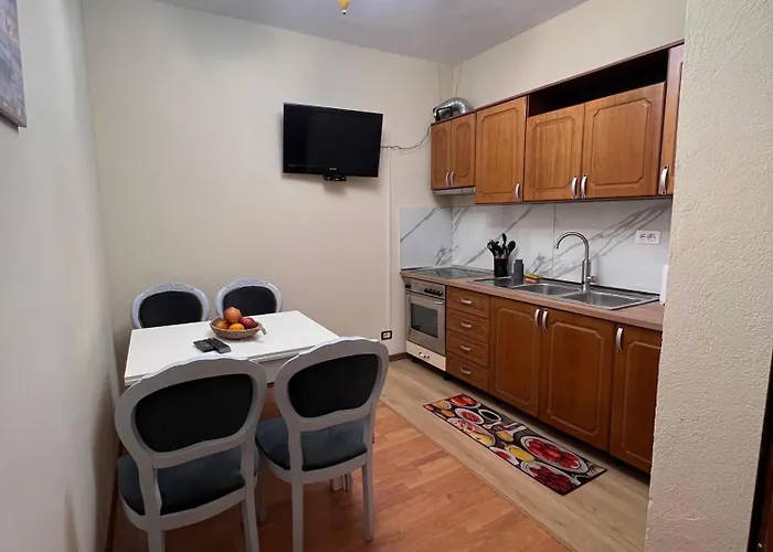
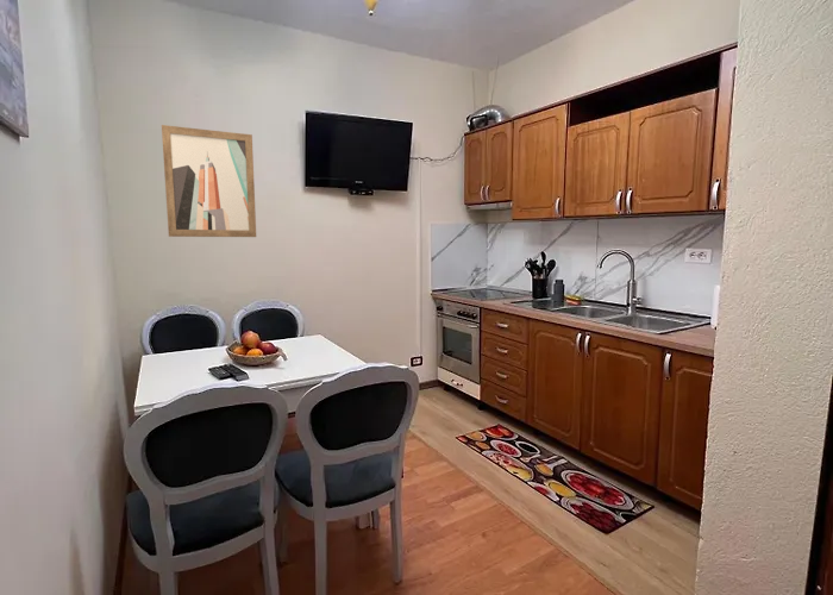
+ wall art [161,124,257,238]
